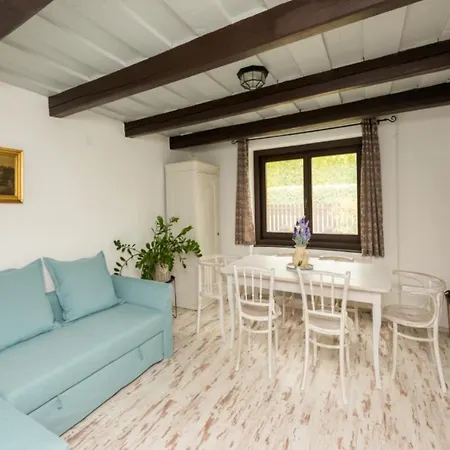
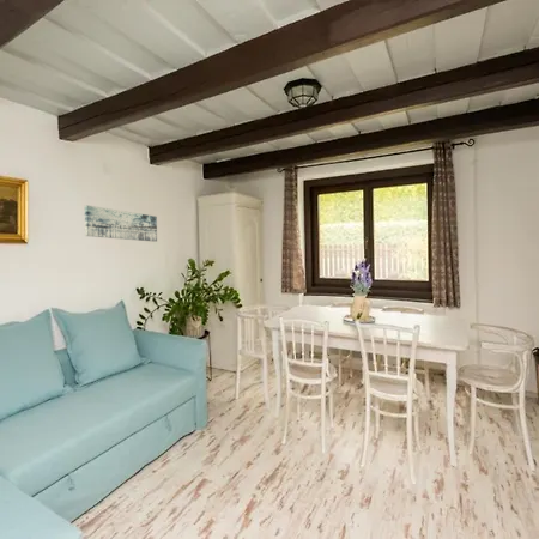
+ wall art [84,204,158,243]
